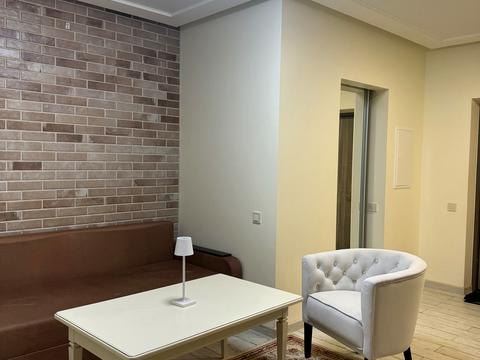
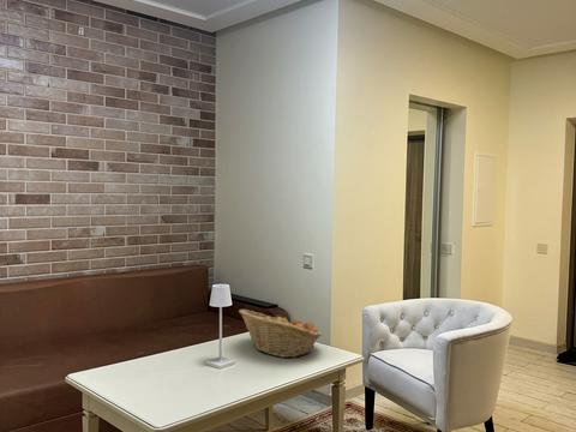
+ fruit basket [238,308,323,359]
